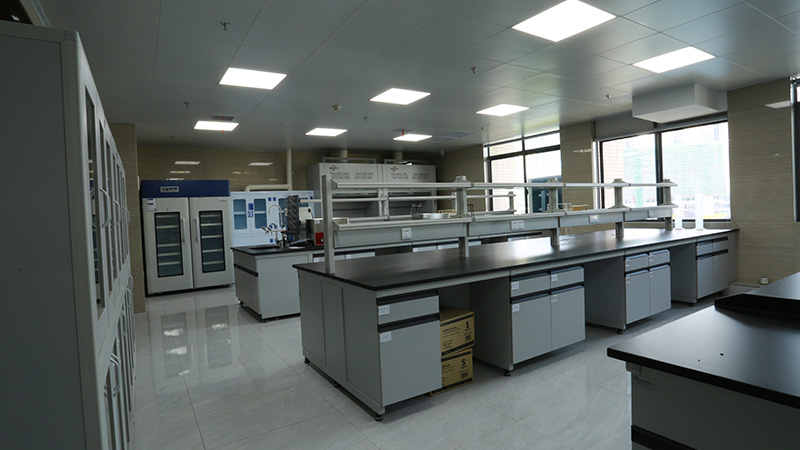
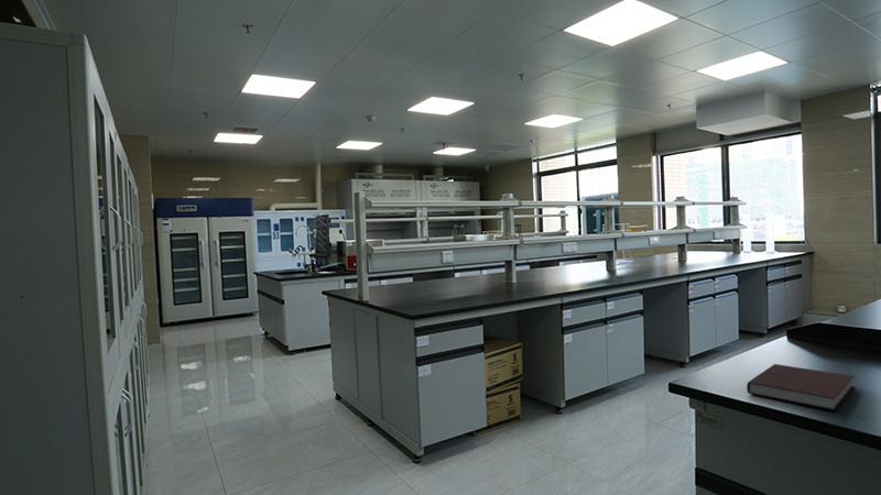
+ notebook [746,363,856,411]
